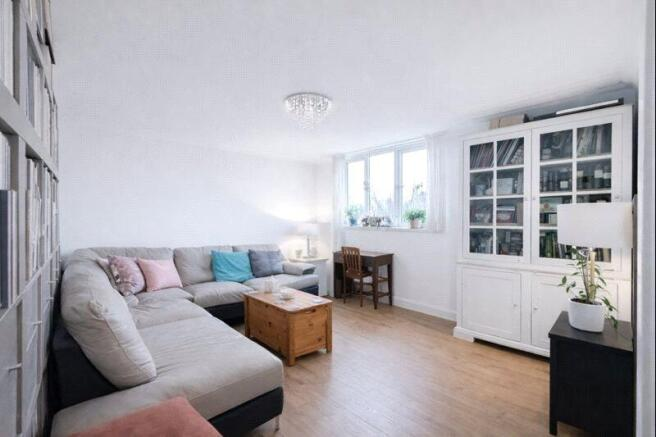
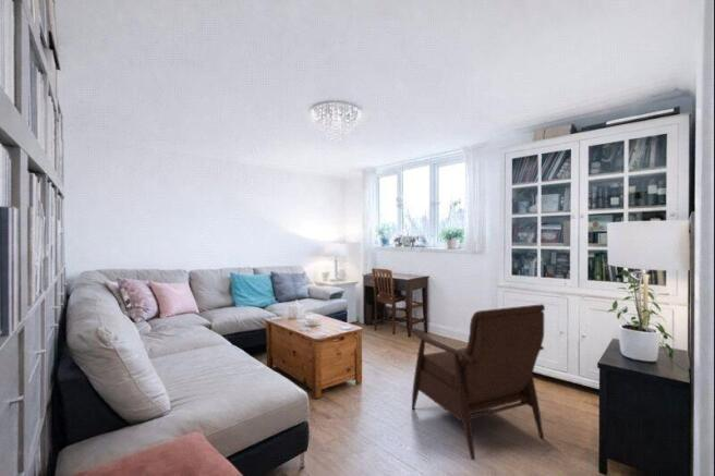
+ armchair [410,303,546,461]
